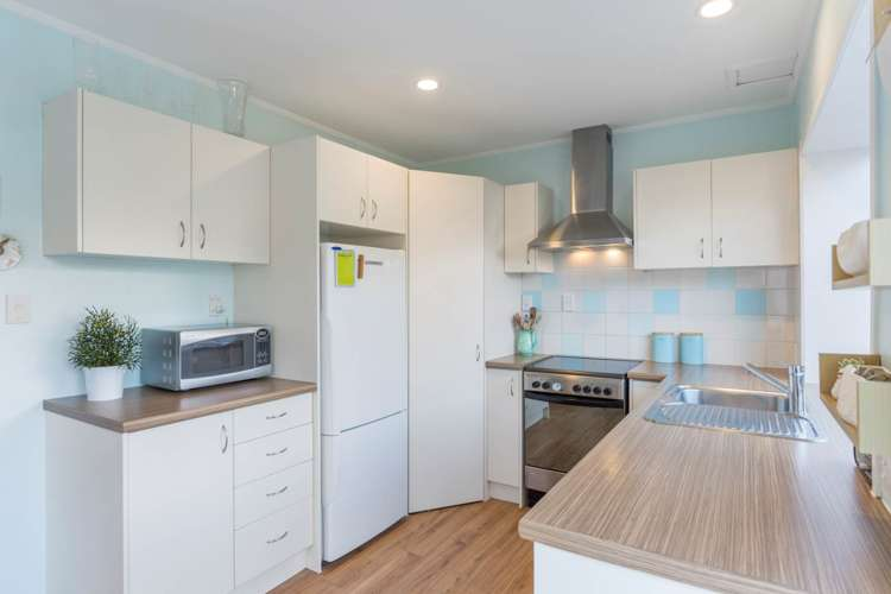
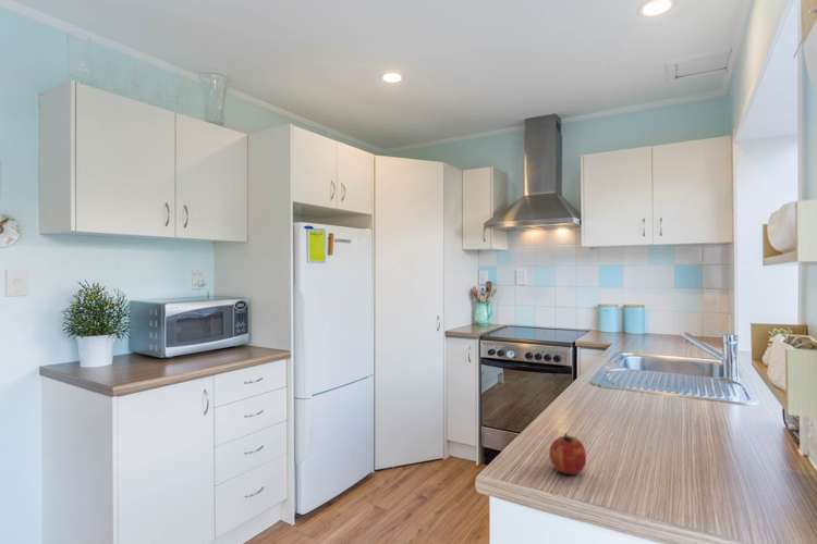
+ fruit [548,433,587,475]
